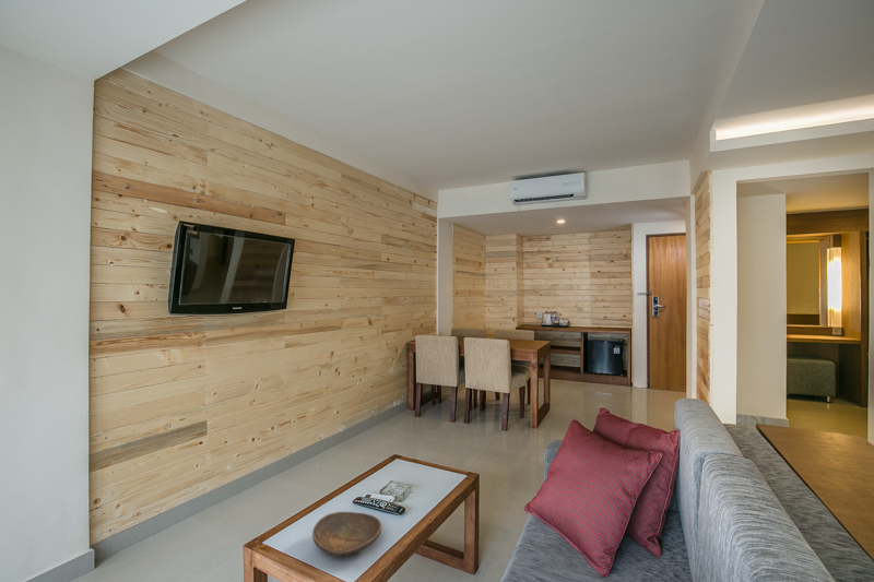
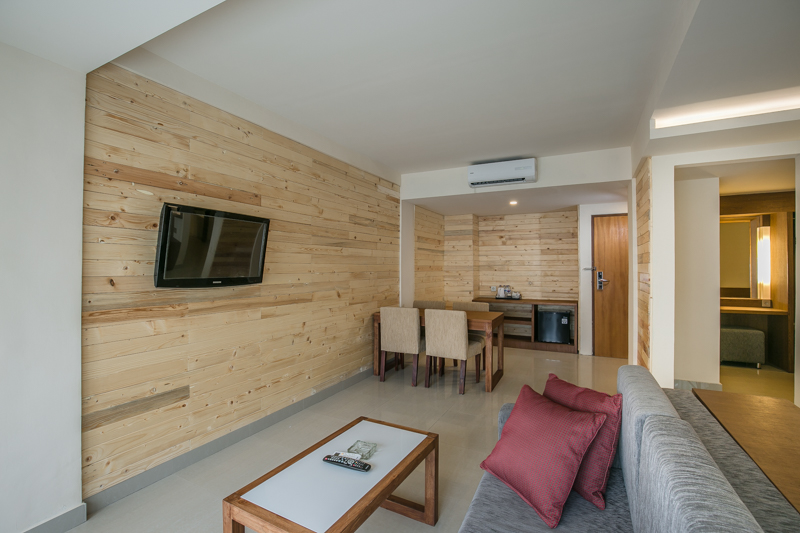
- decorative bowl [311,511,382,558]
